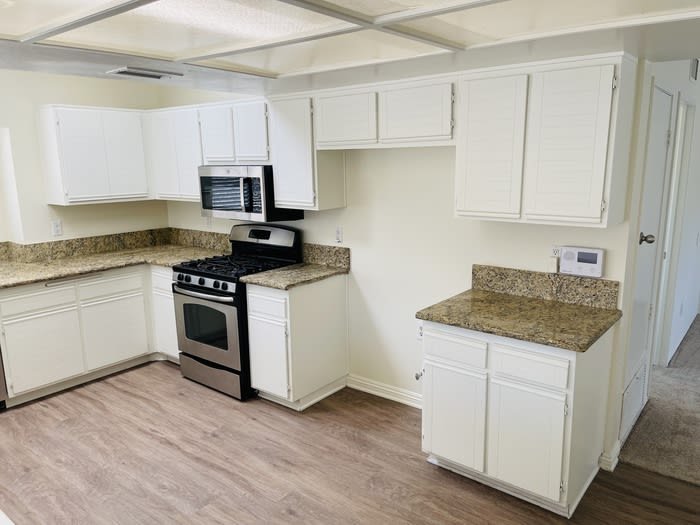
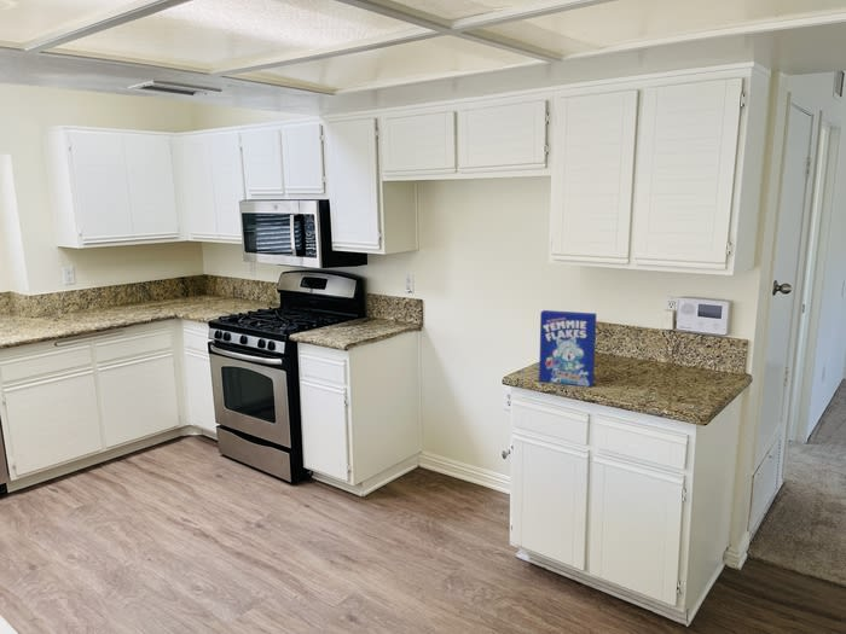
+ cereal box [538,309,597,388]
